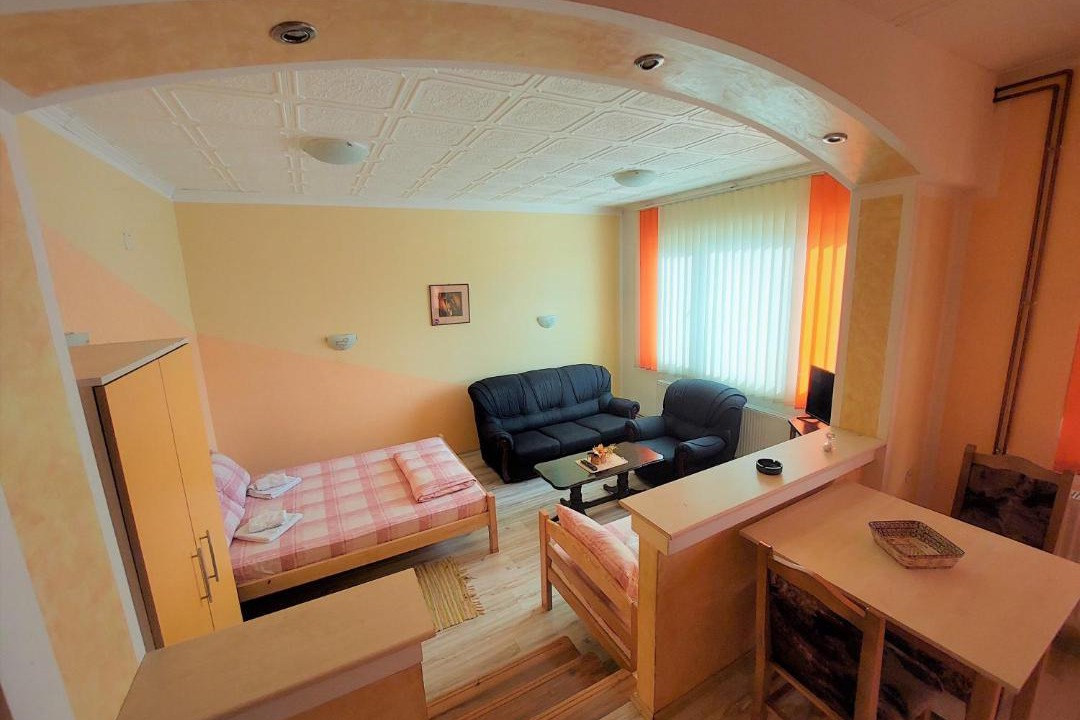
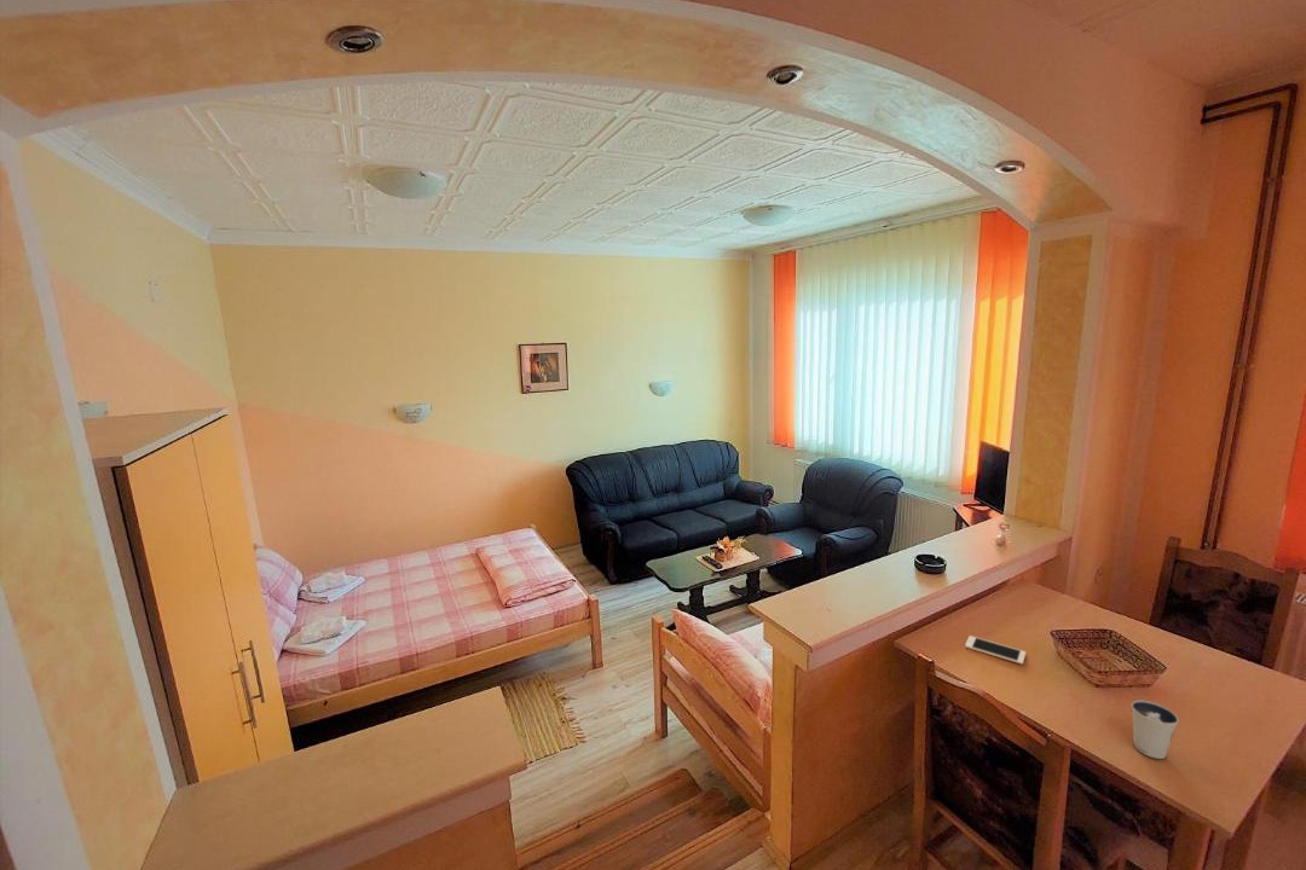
+ cell phone [964,634,1027,666]
+ dixie cup [1131,700,1180,760]
